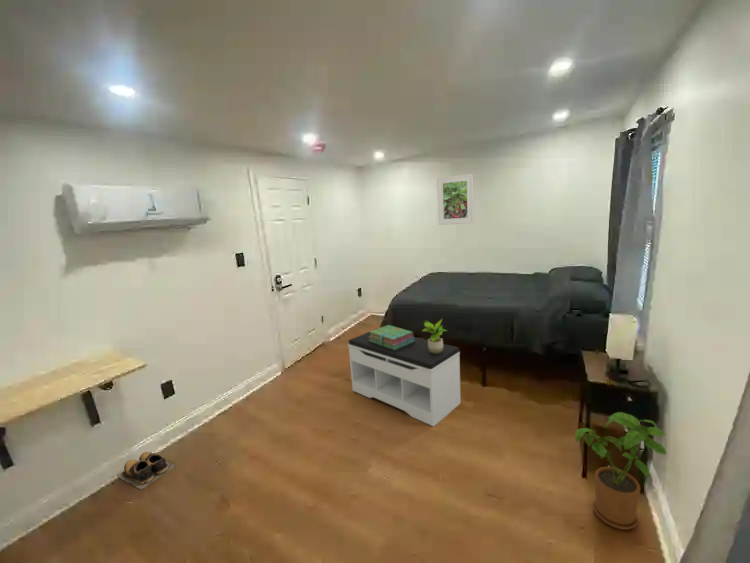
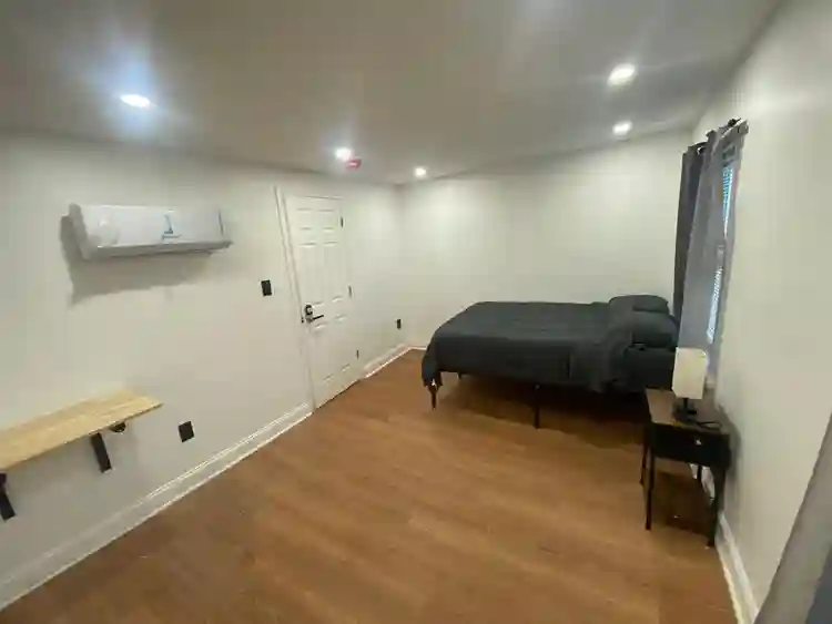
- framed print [436,173,475,226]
- stack of books [368,324,416,350]
- bench [347,327,462,428]
- shoes [116,451,176,491]
- house plant [574,411,668,531]
- potted plant [420,318,448,354]
